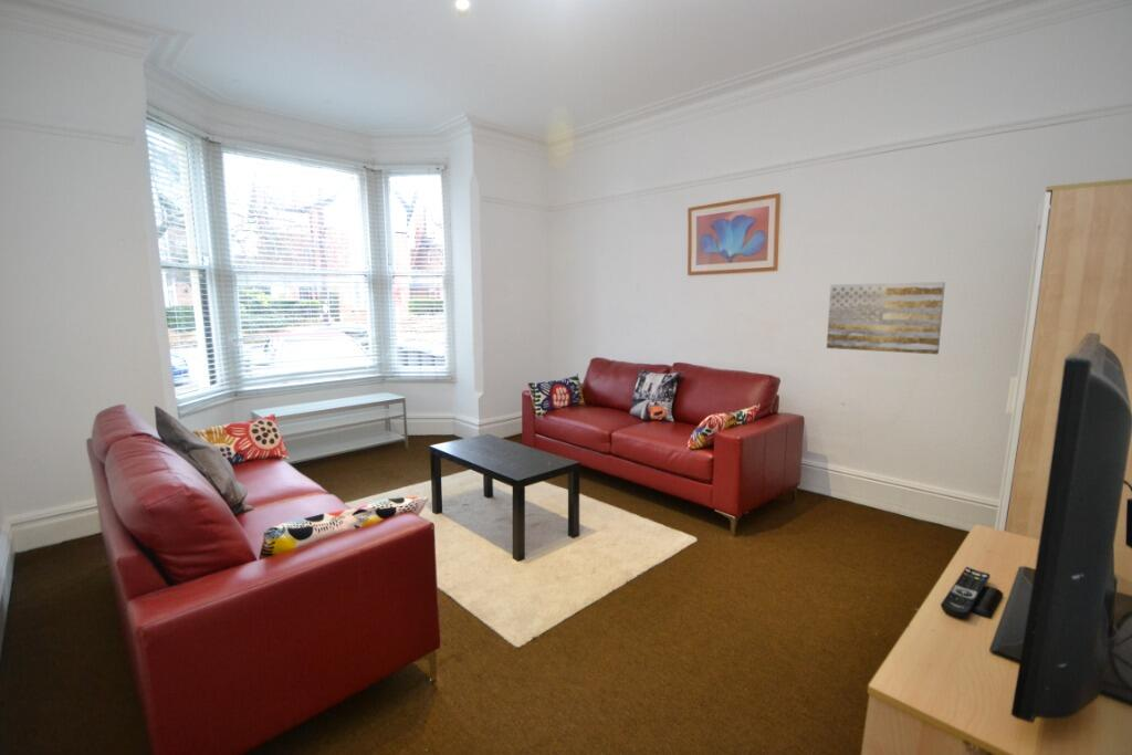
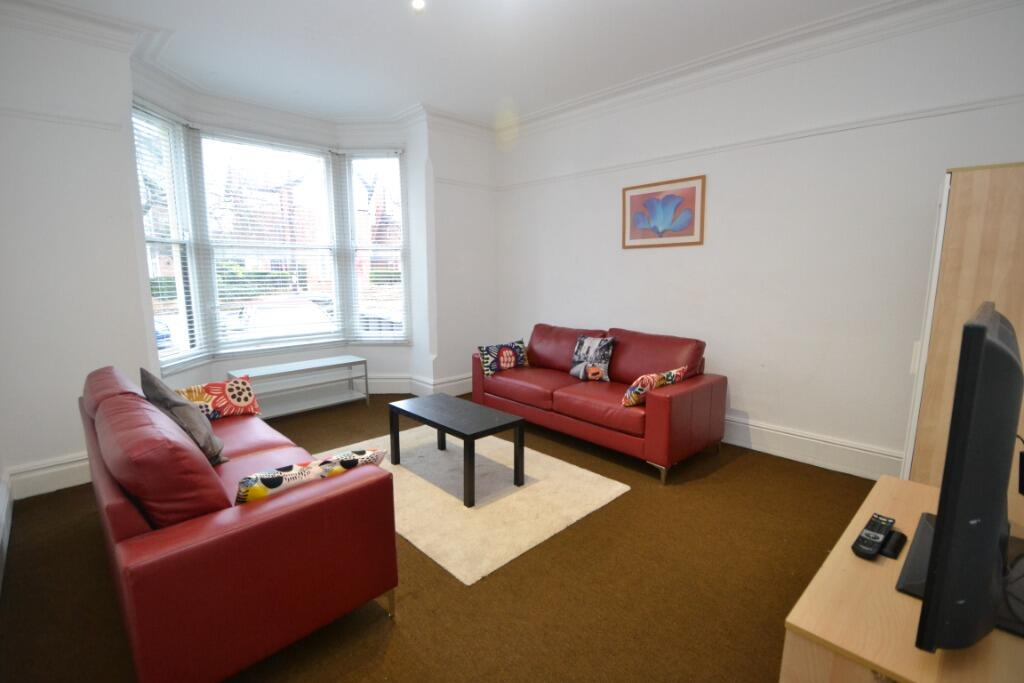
- wall art [826,281,946,355]
